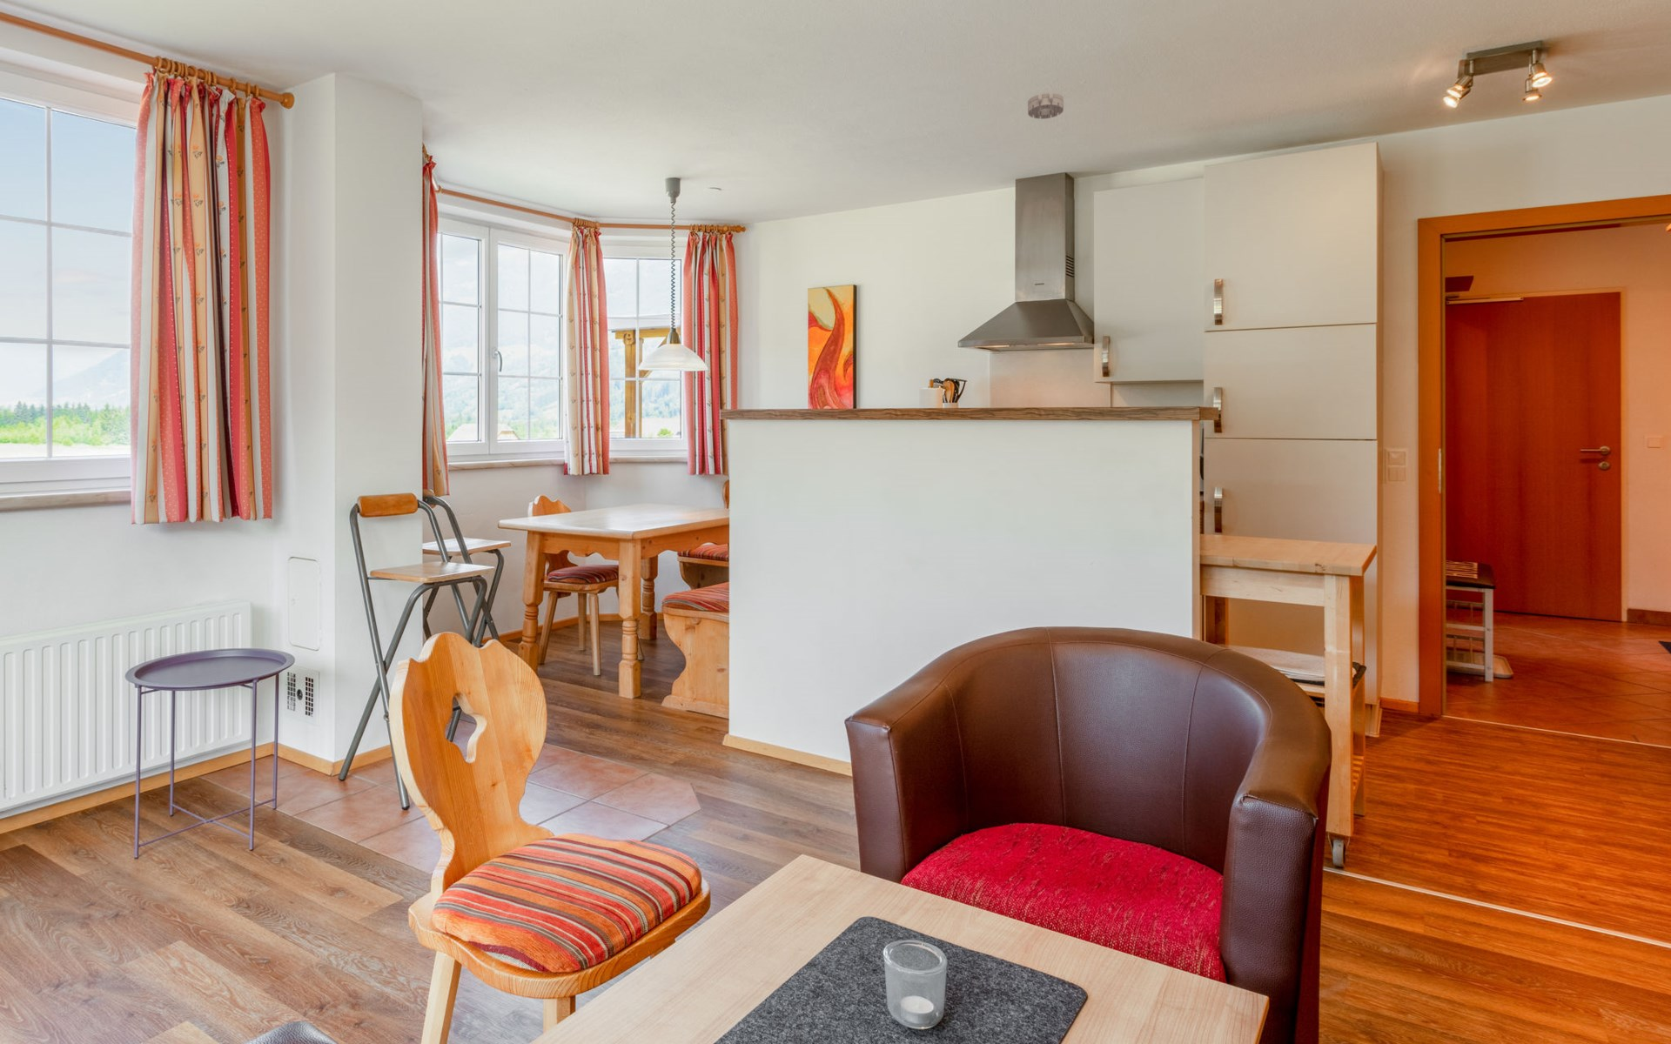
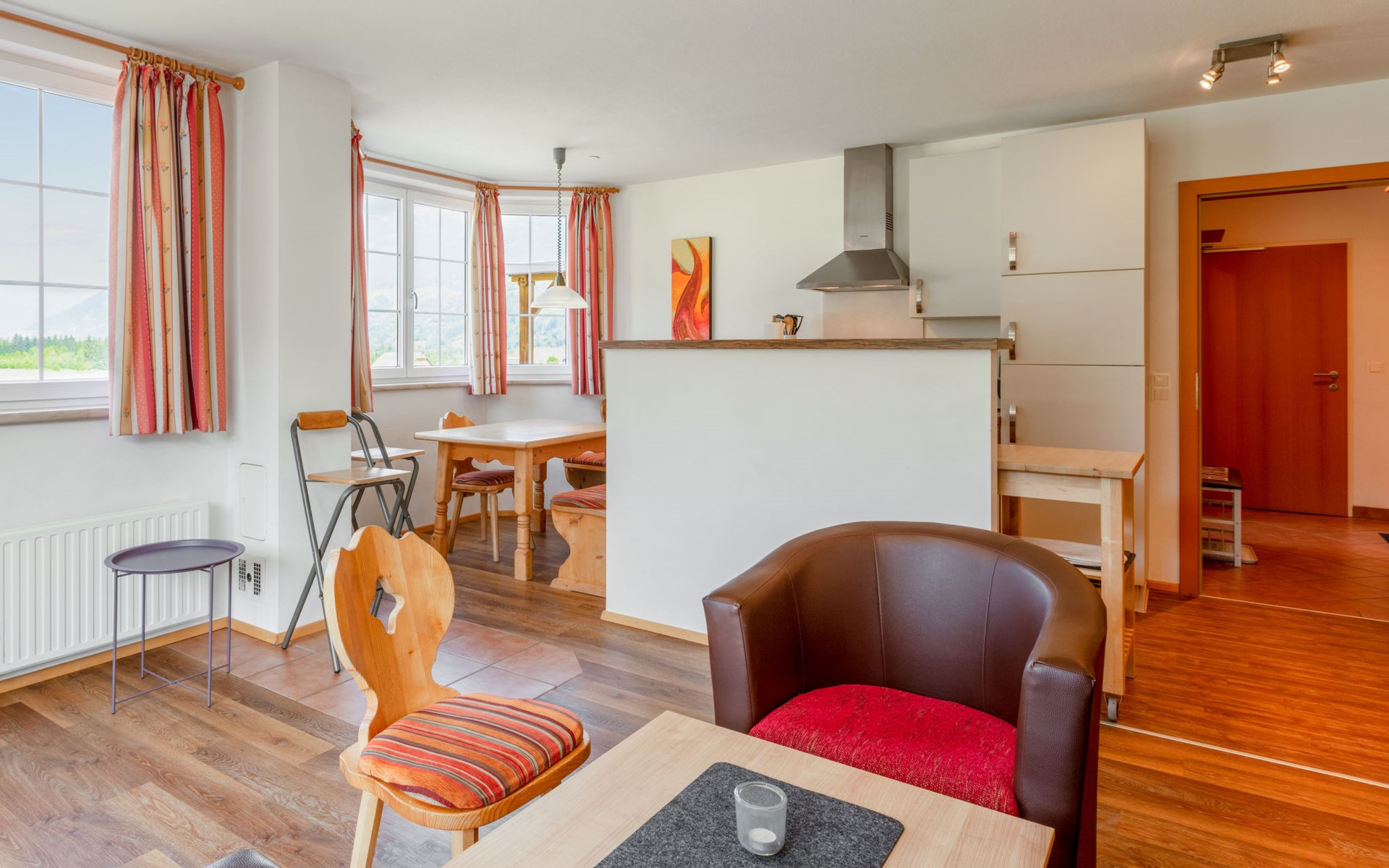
- smoke detector [1027,91,1065,120]
